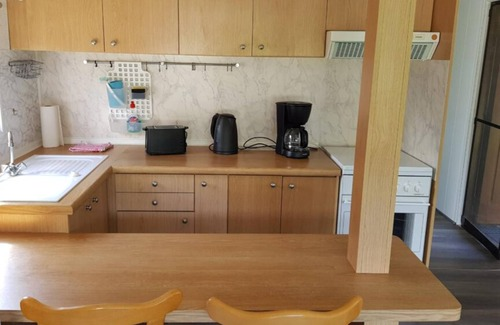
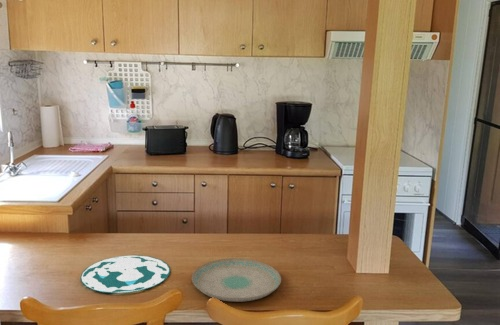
+ plate [80,254,171,294]
+ plate [191,258,282,303]
